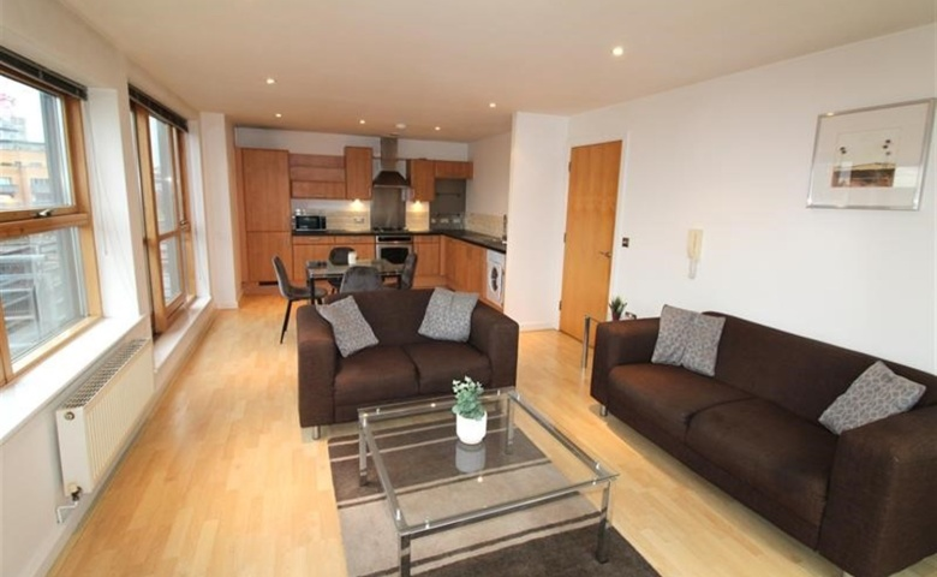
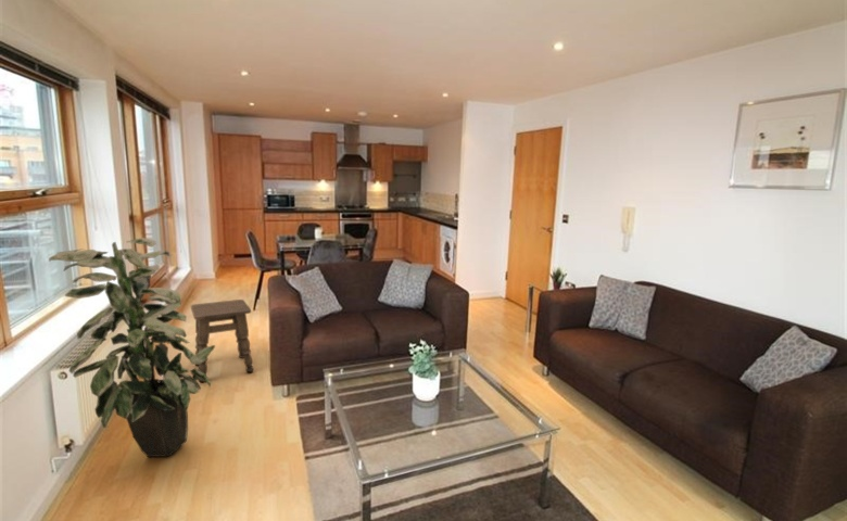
+ side table [190,298,254,383]
+ indoor plant [48,237,216,458]
